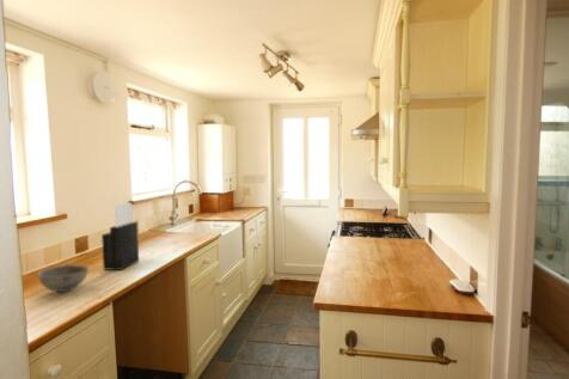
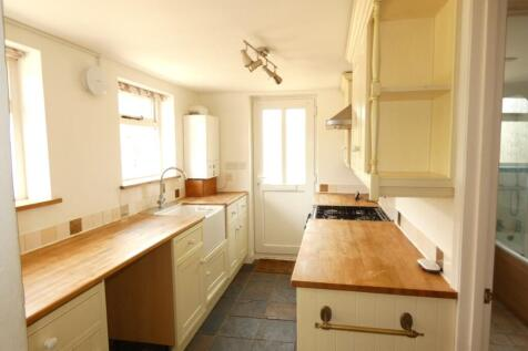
- knife block [100,201,140,271]
- bowl [36,263,91,293]
